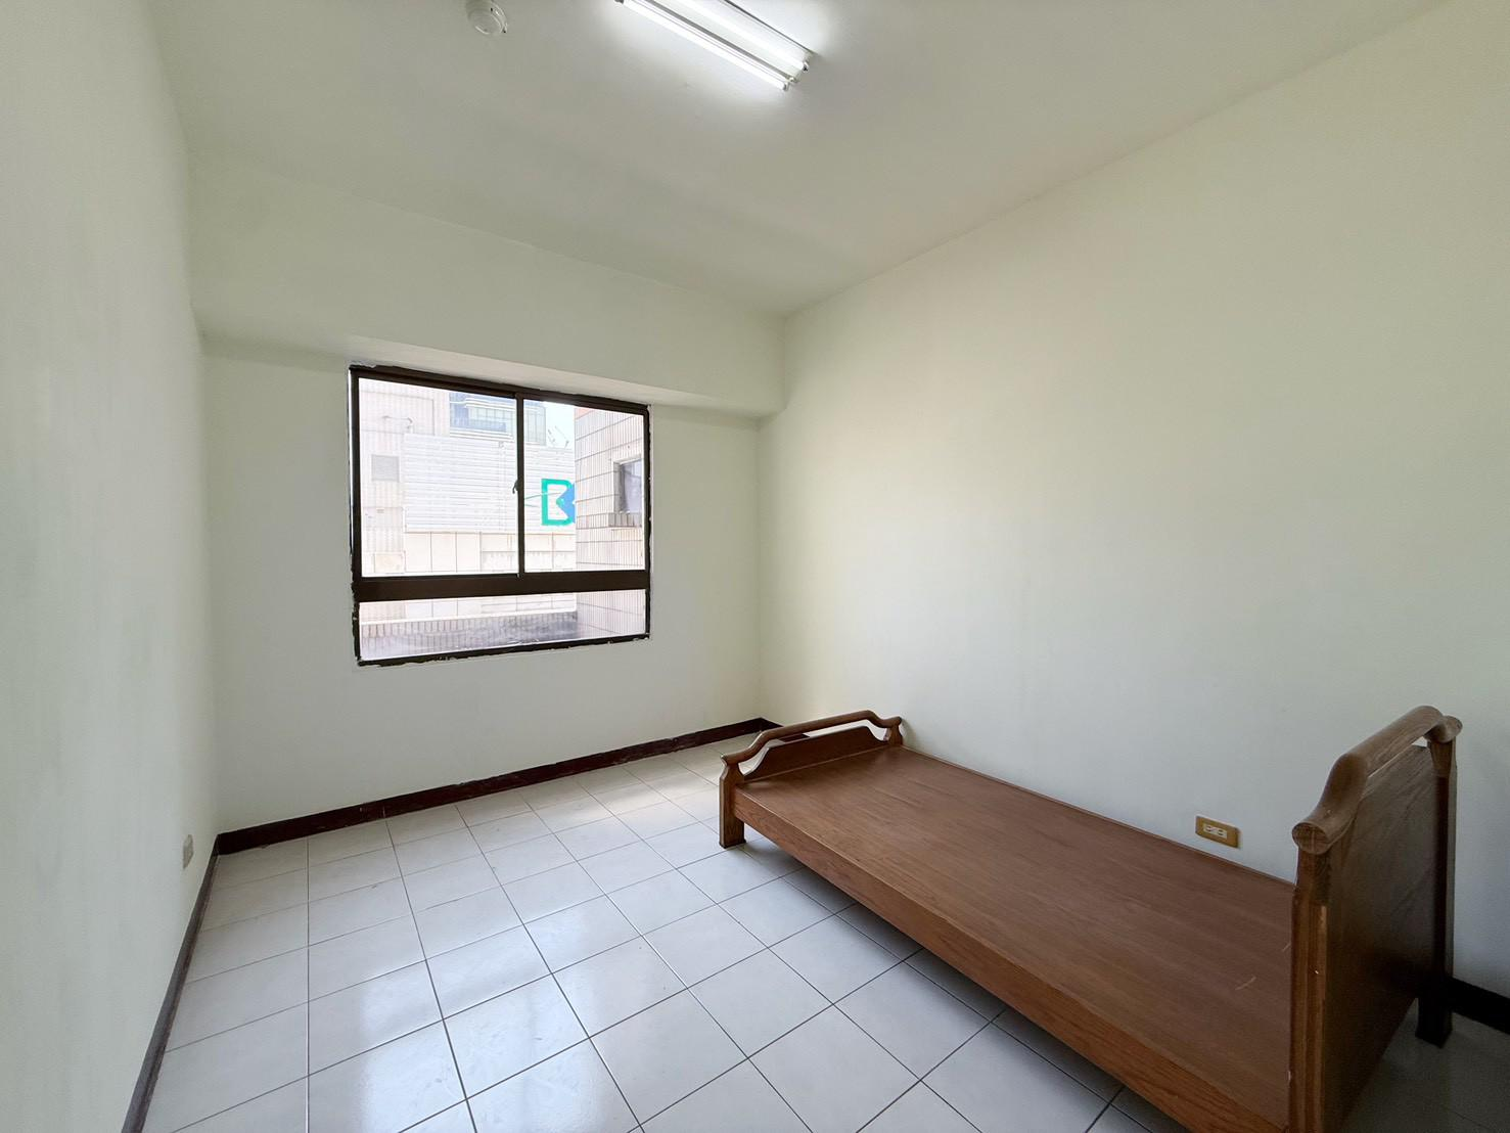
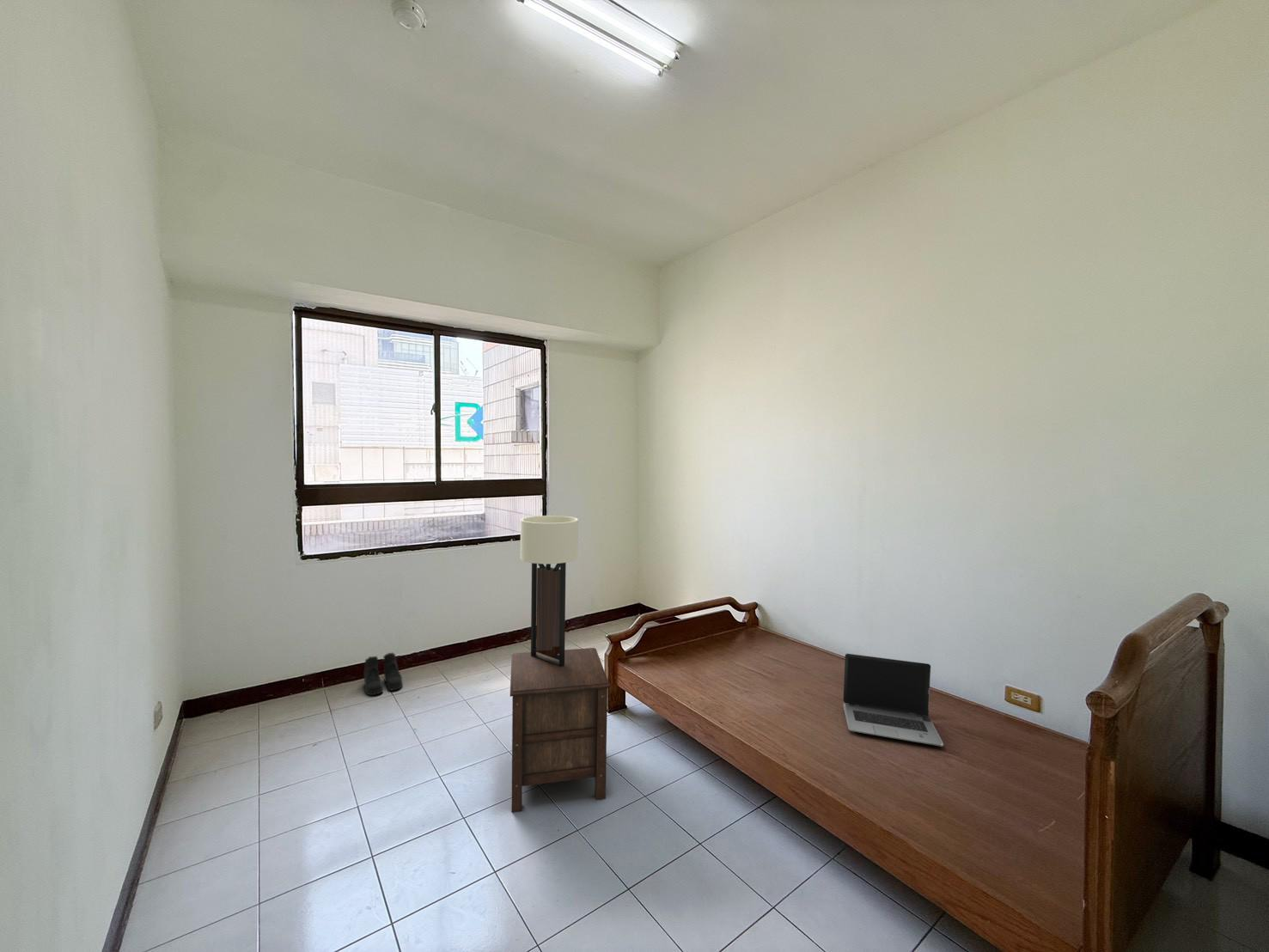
+ laptop computer [842,653,944,748]
+ wall sconce [520,515,579,667]
+ boots [363,652,403,696]
+ nightstand [509,647,611,813]
